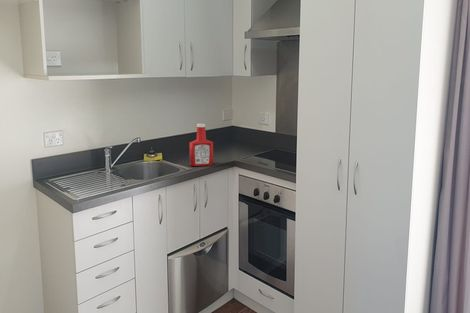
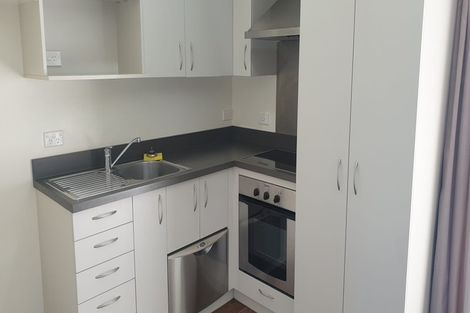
- soap bottle [189,123,214,167]
